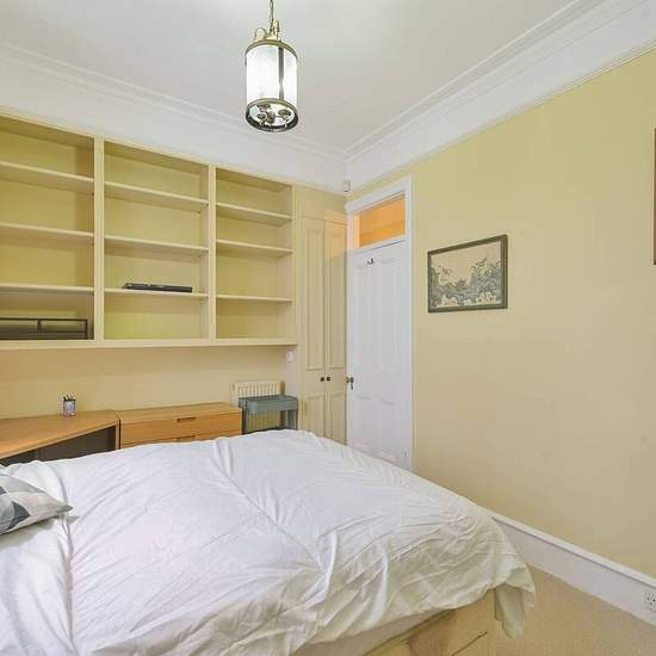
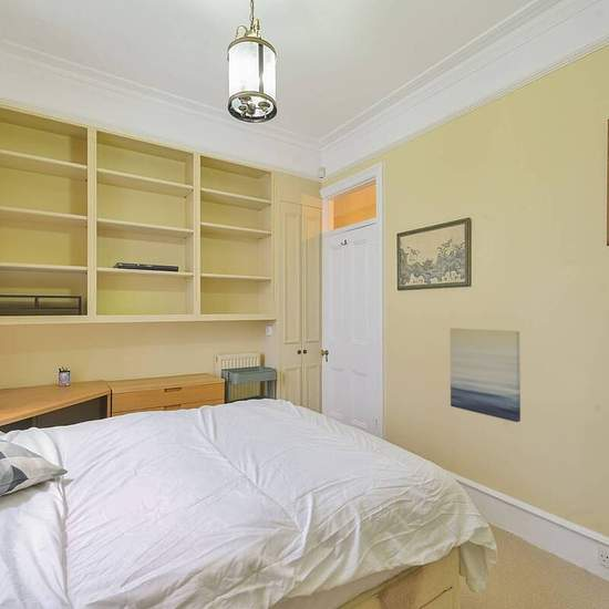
+ wall art [450,327,522,423]
